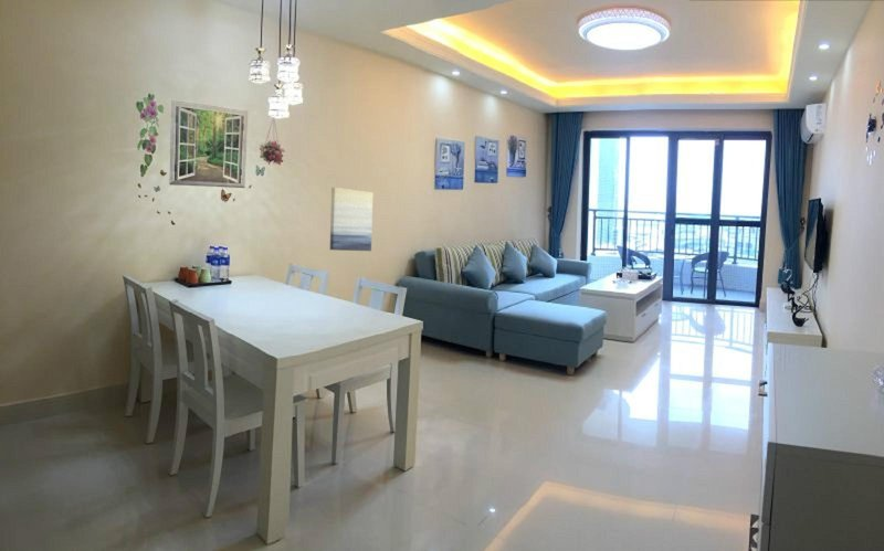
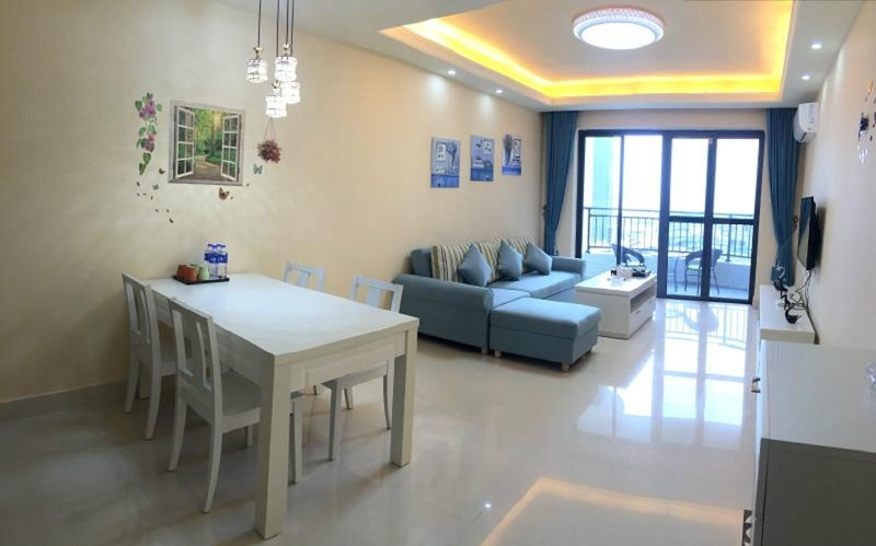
- wall art [329,187,375,252]
